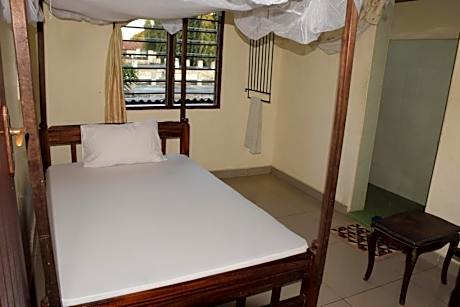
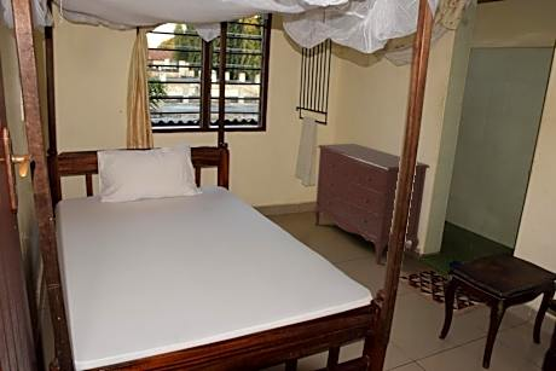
+ dresser [313,143,430,266]
